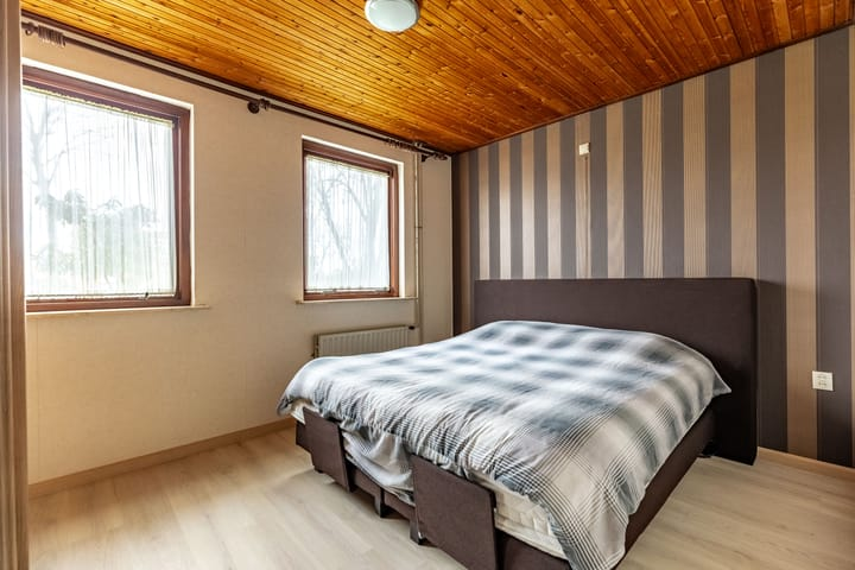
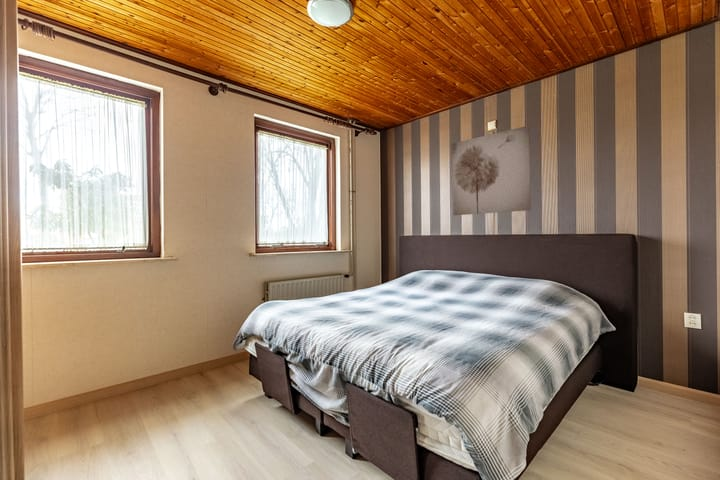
+ wall art [451,125,532,216]
